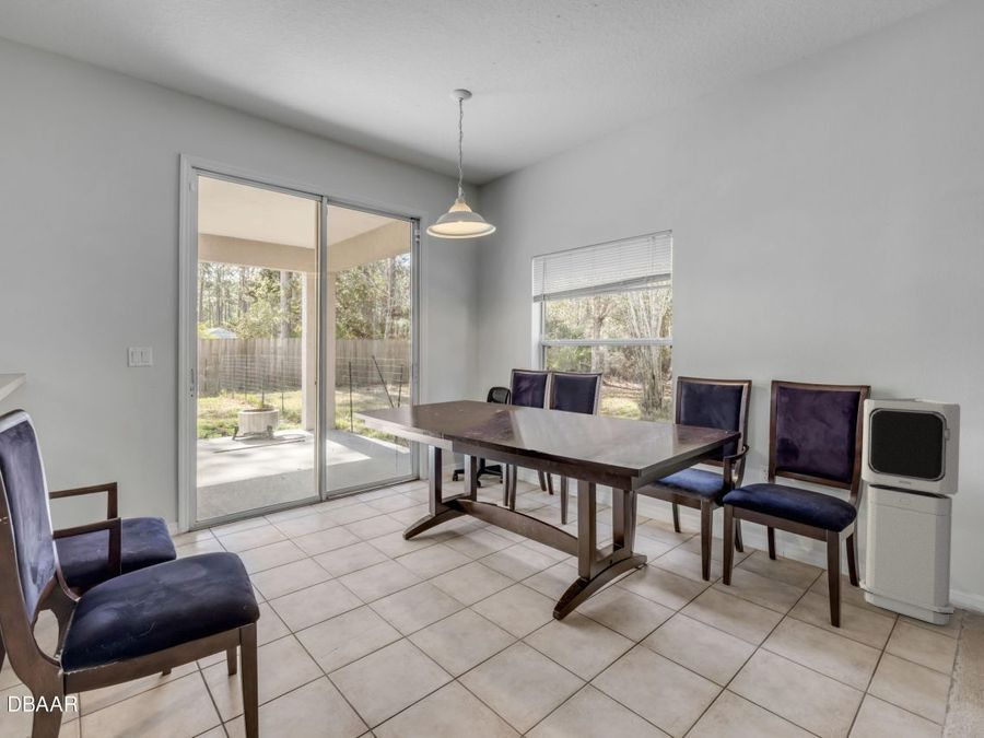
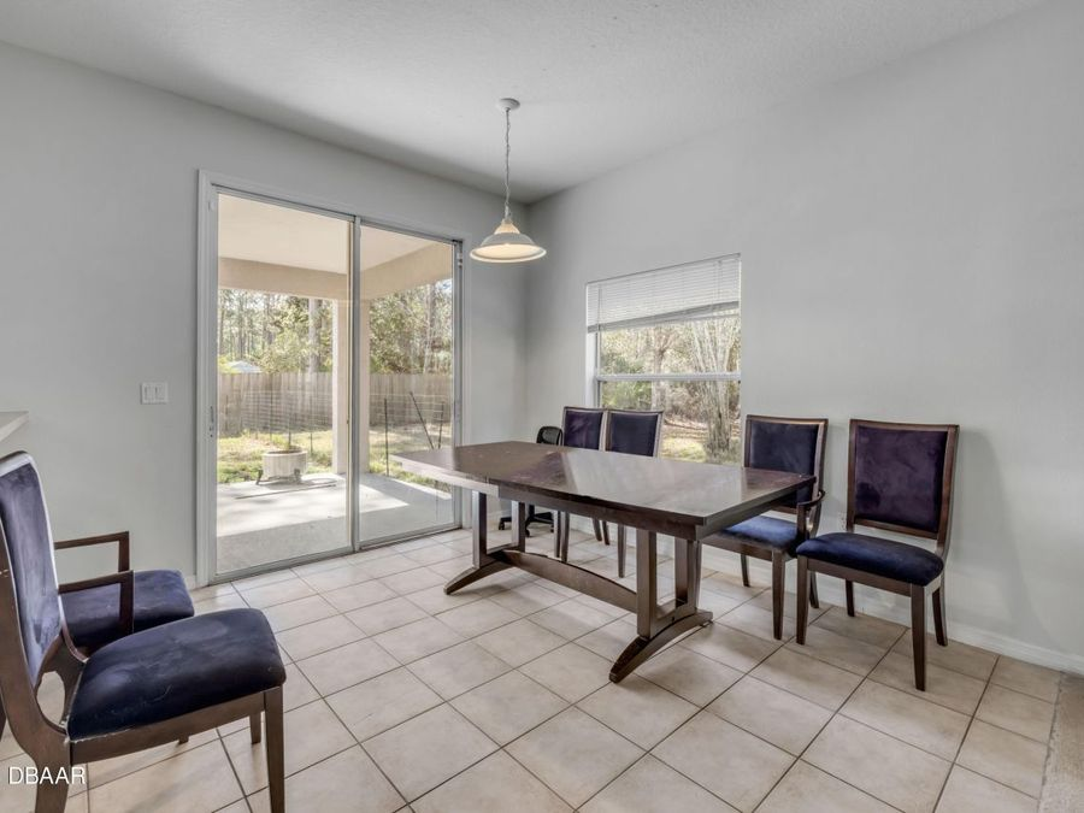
- air purifier [858,398,961,625]
